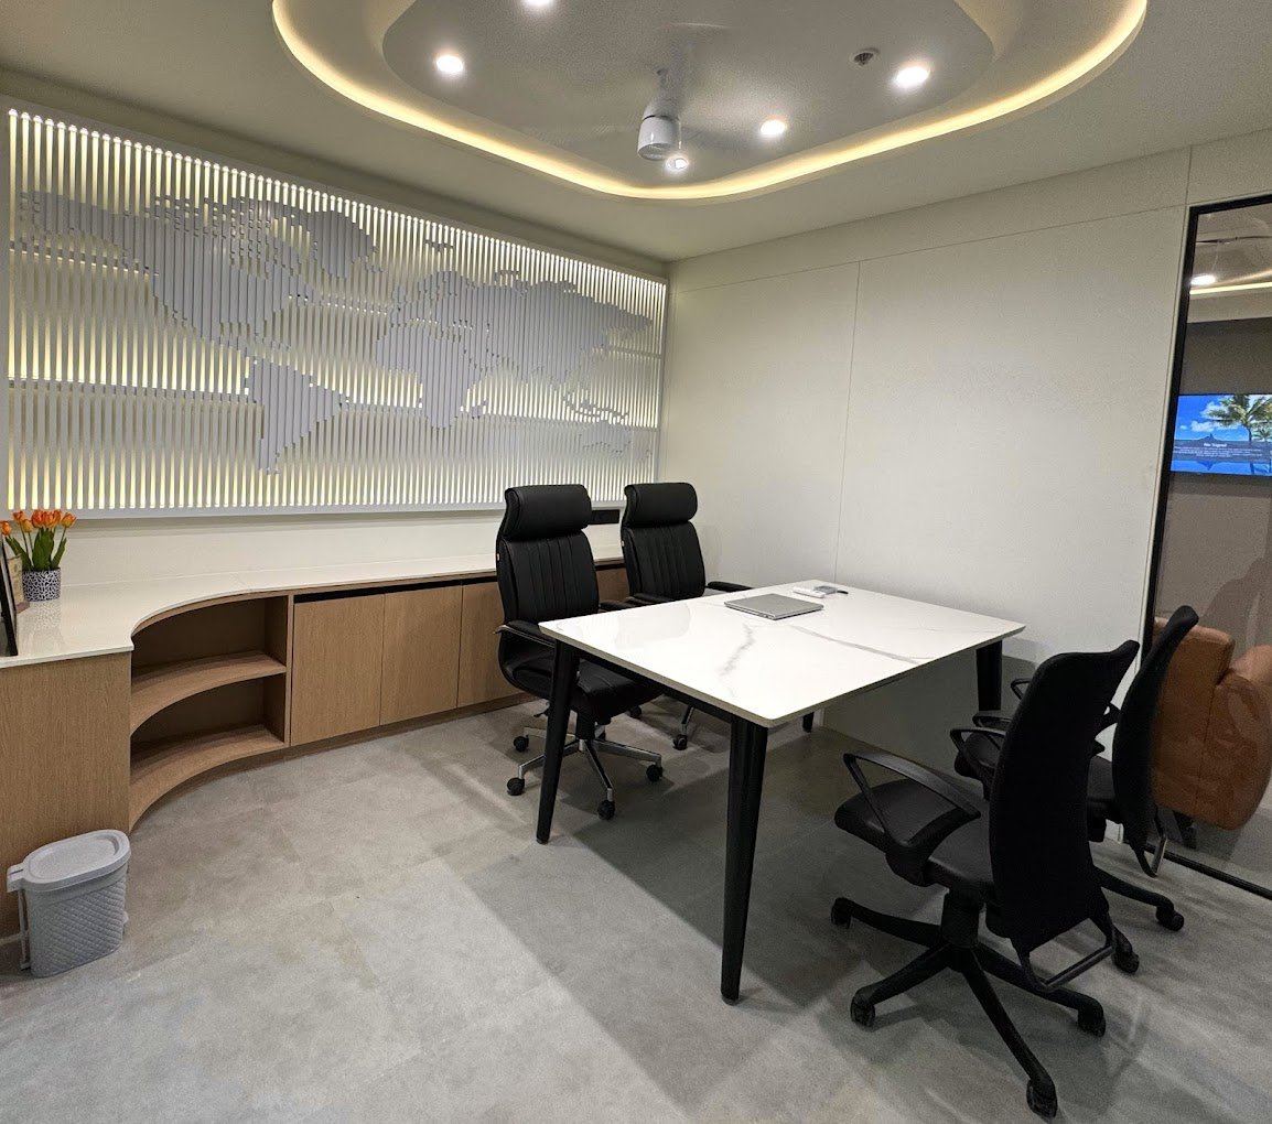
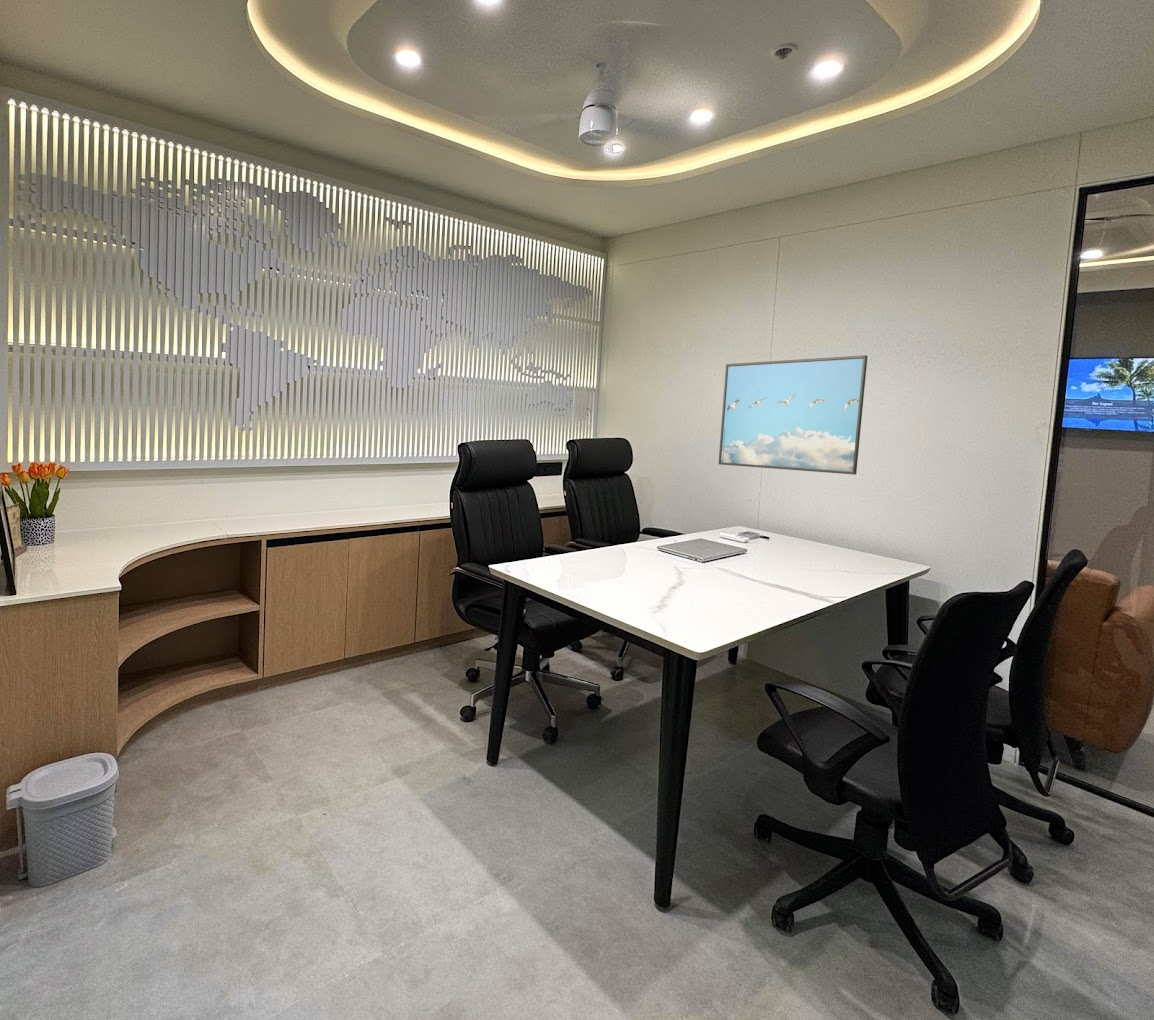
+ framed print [718,354,869,476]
